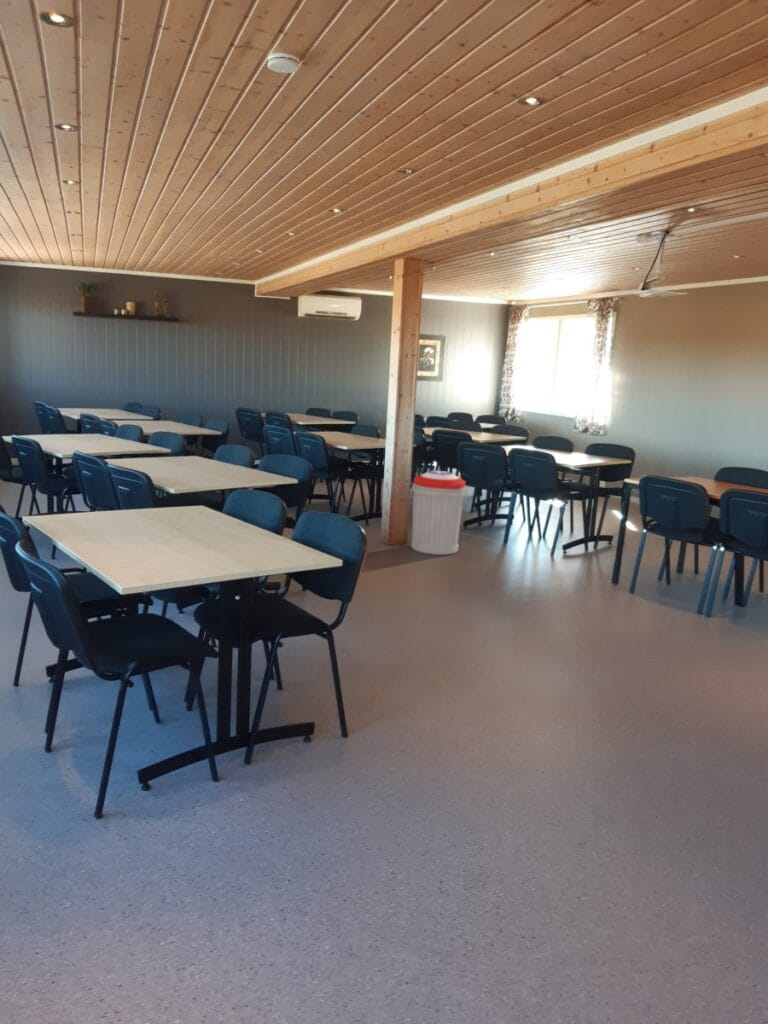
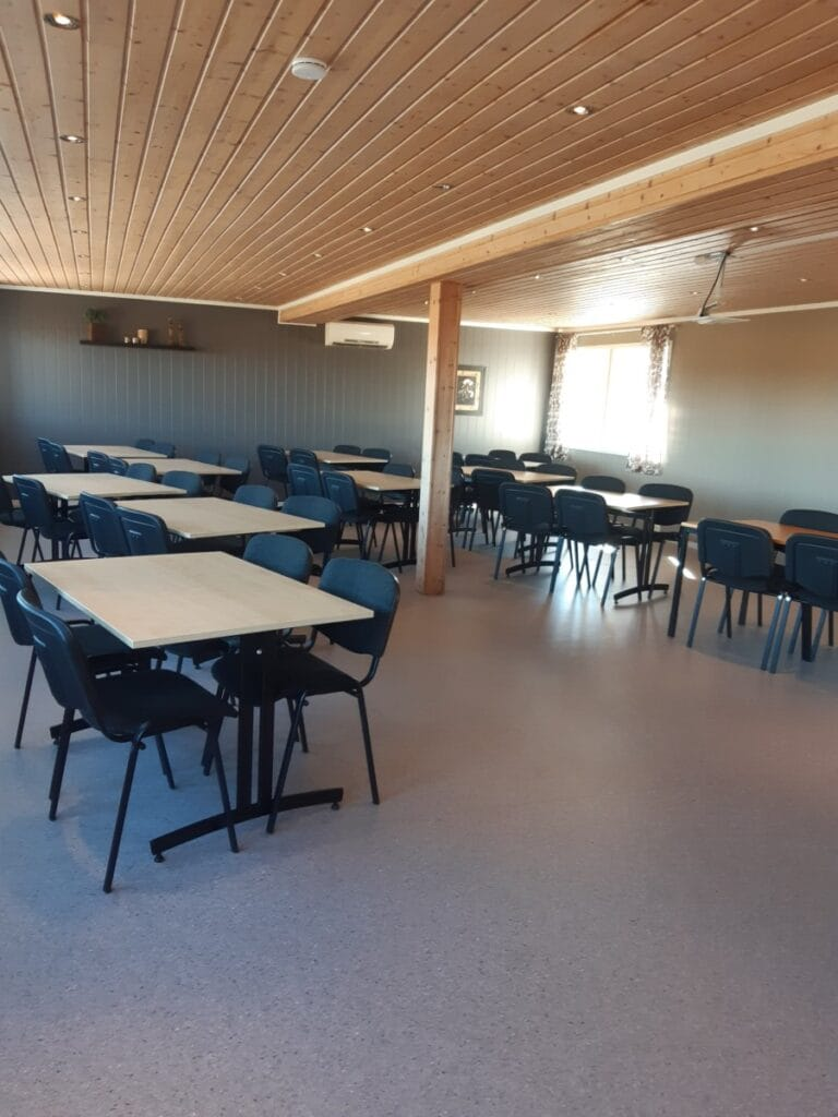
- trash can [409,470,468,556]
